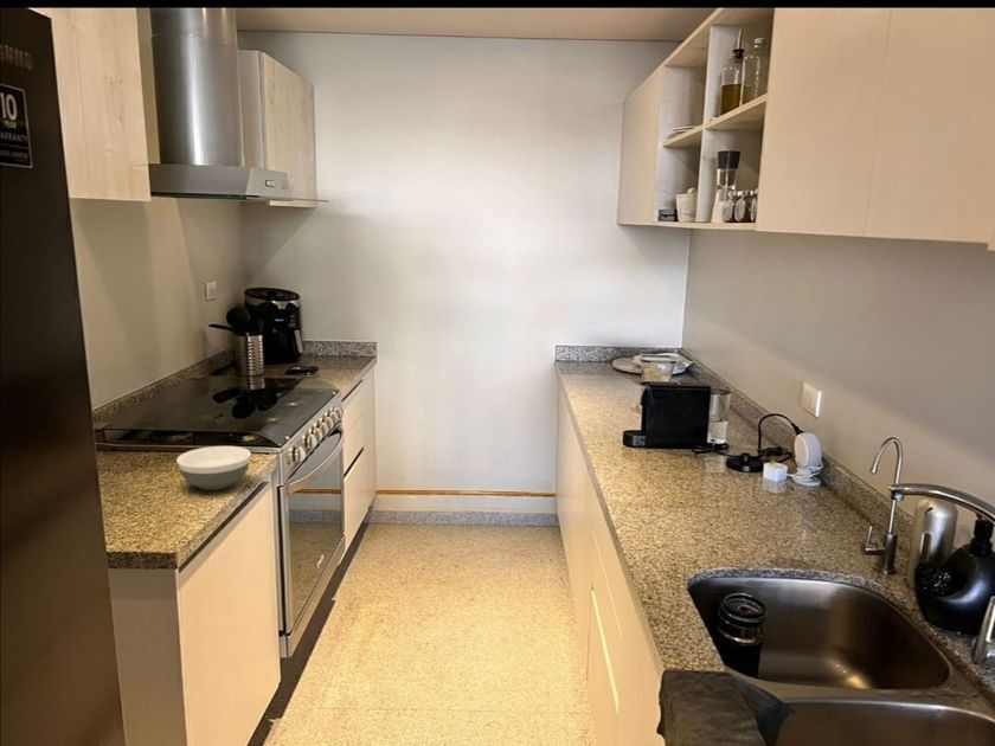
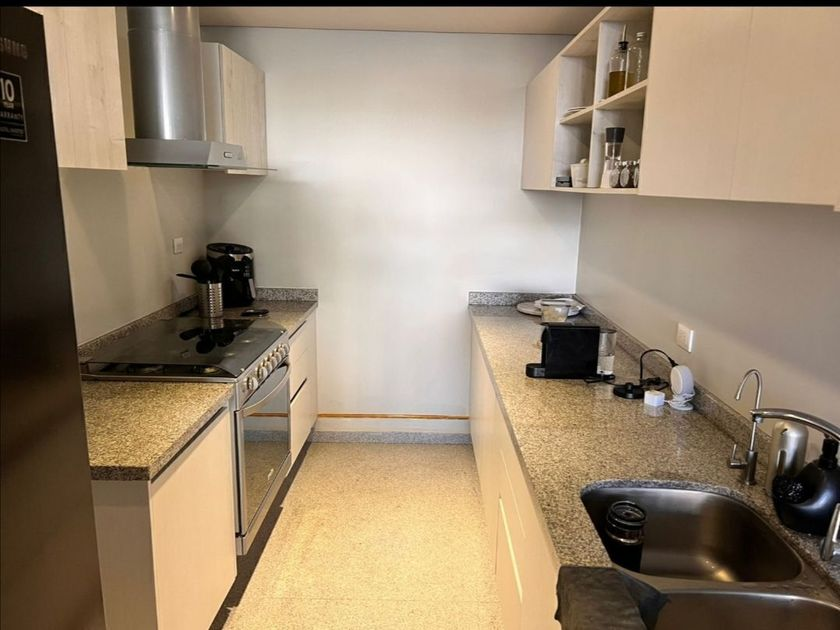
- bowl [175,445,252,491]
